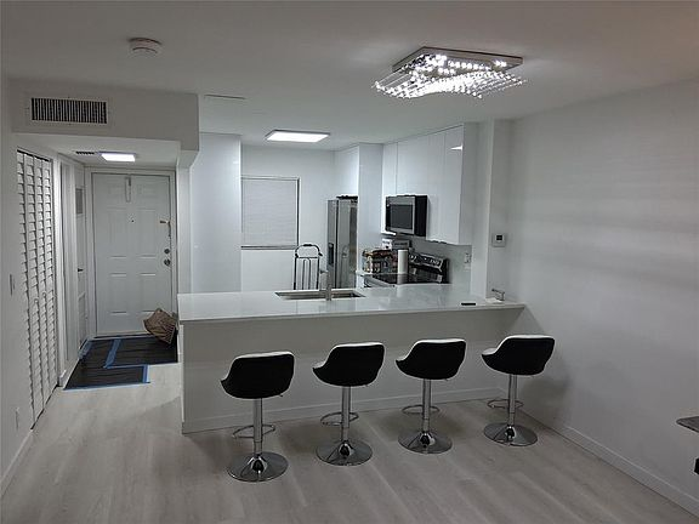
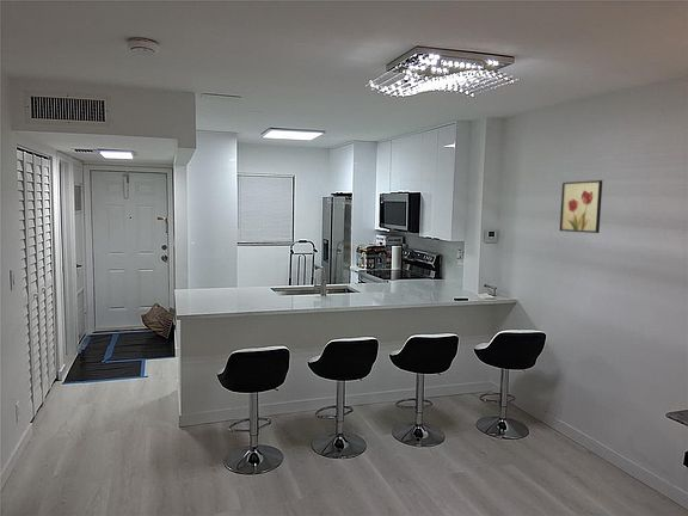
+ wall art [559,179,603,234]
